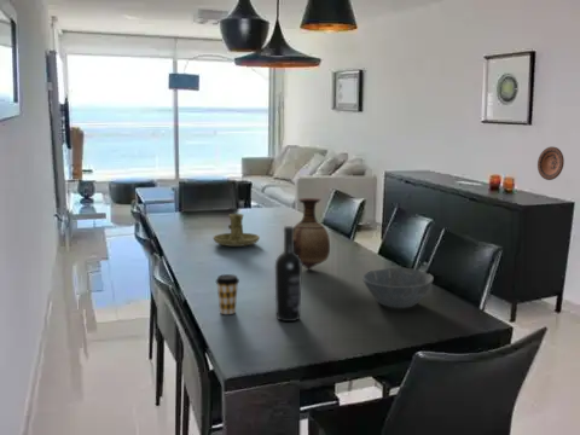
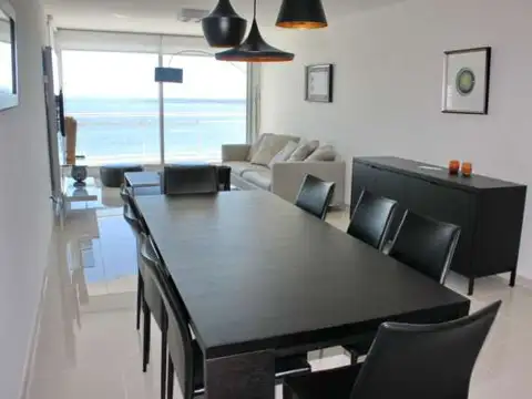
- vase [292,197,331,269]
- candle holder [211,213,261,248]
- wine bottle [274,225,303,323]
- decorative plate [536,146,566,181]
- bowl [361,267,435,309]
- coffee cup [215,273,240,315]
